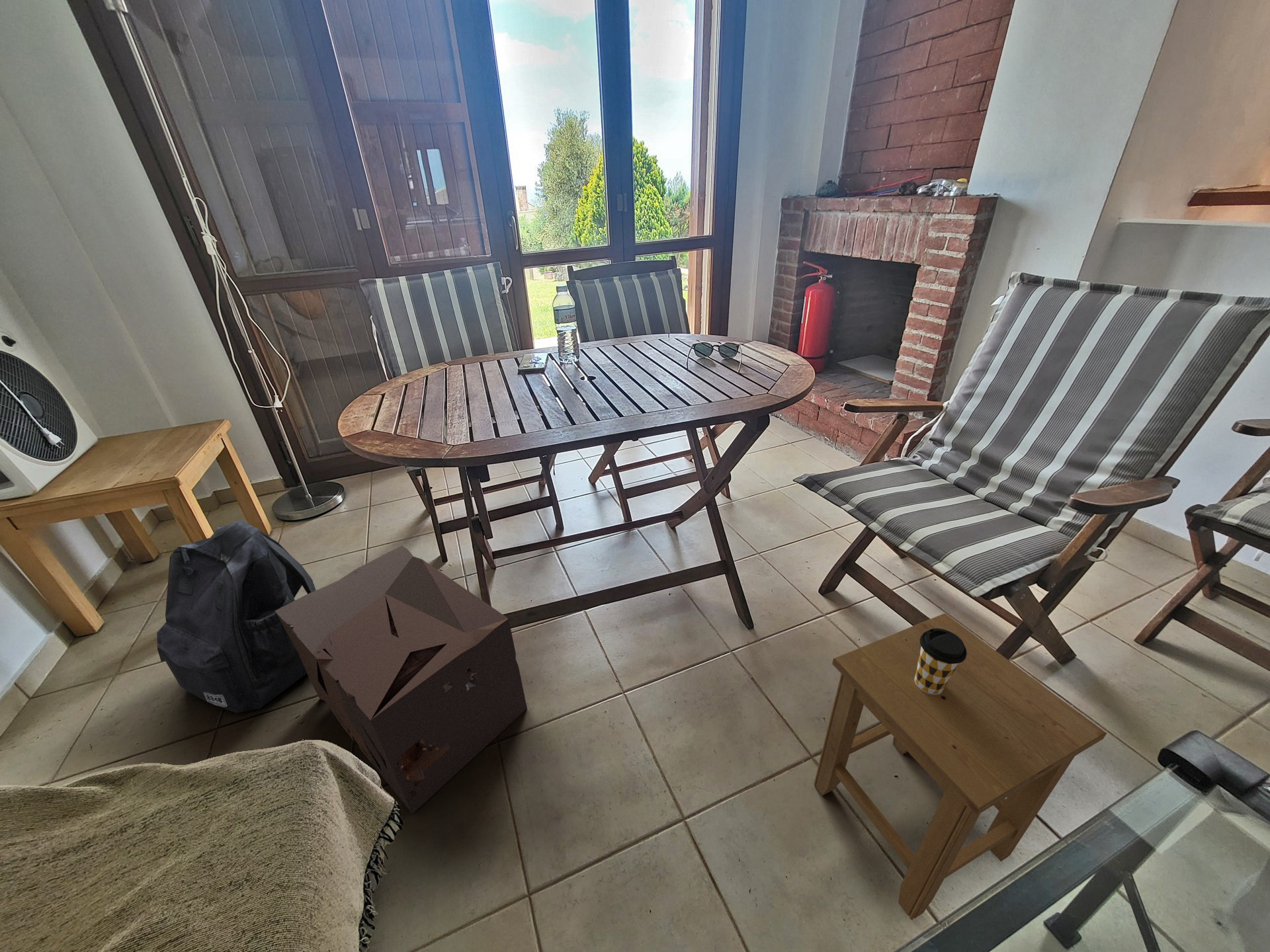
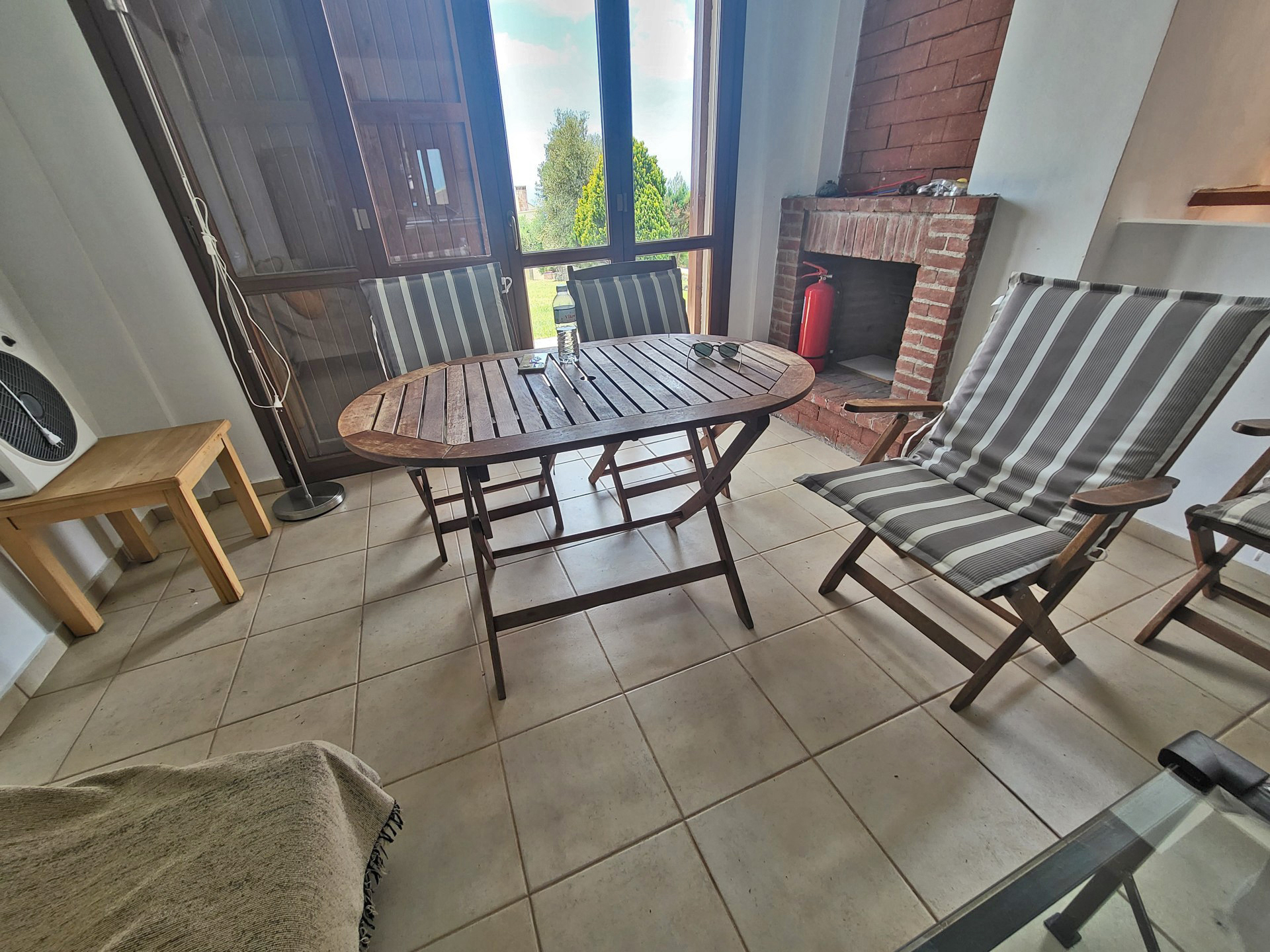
- backpack [156,519,316,713]
- stool [814,613,1107,921]
- coffee cup [915,628,966,695]
- cardboard box [275,545,528,814]
